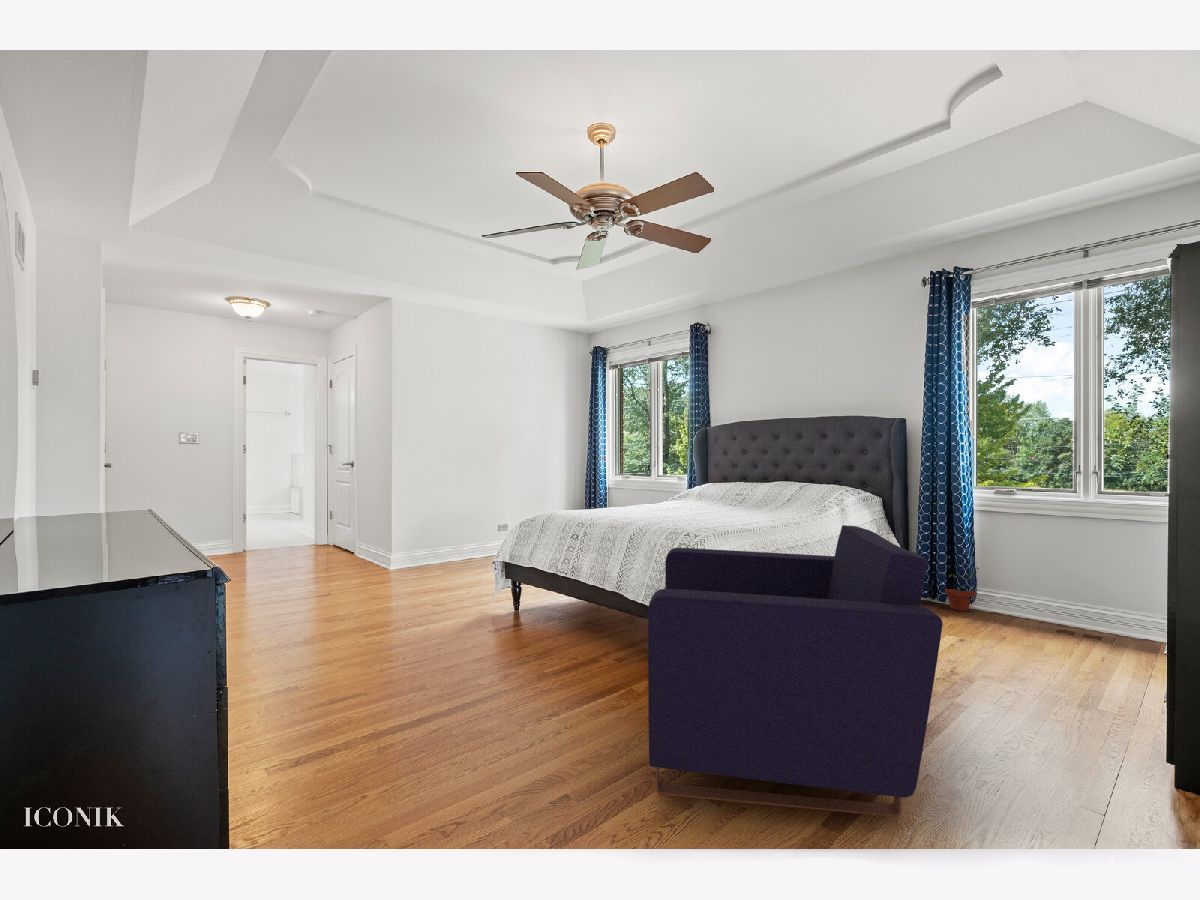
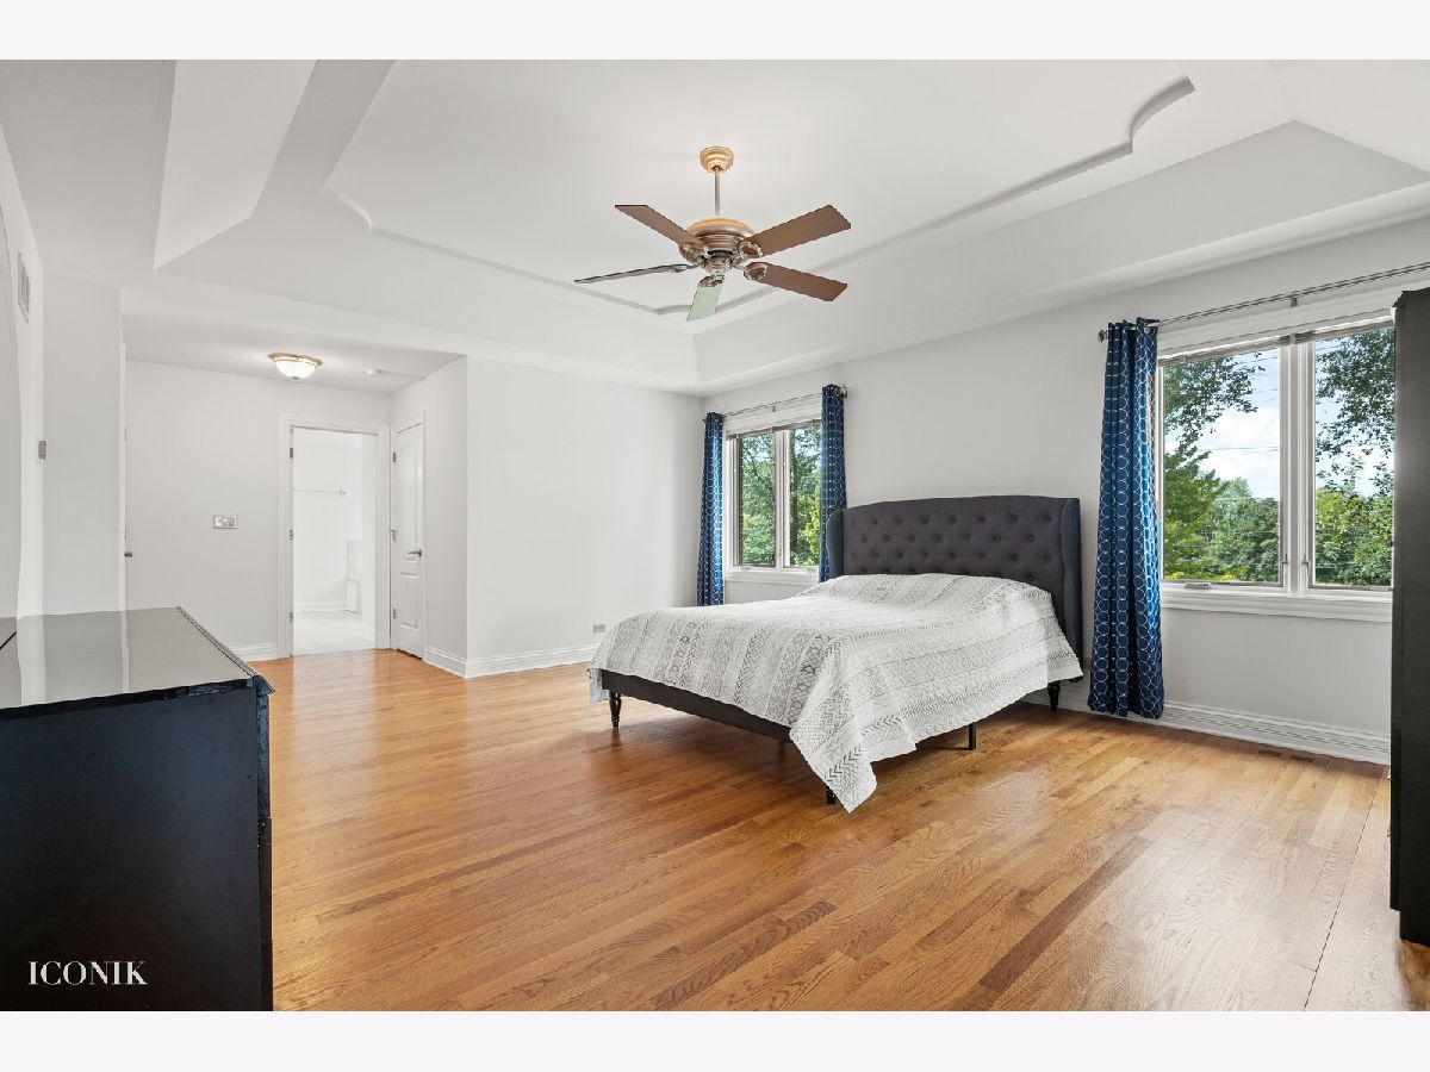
- potted plant [944,566,981,612]
- armchair [647,524,944,818]
